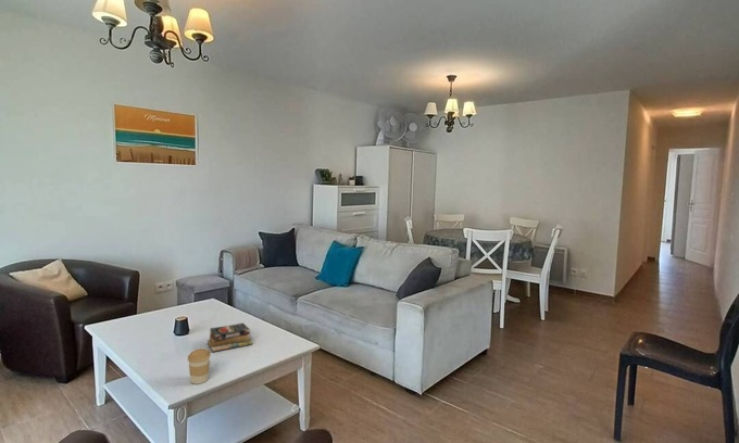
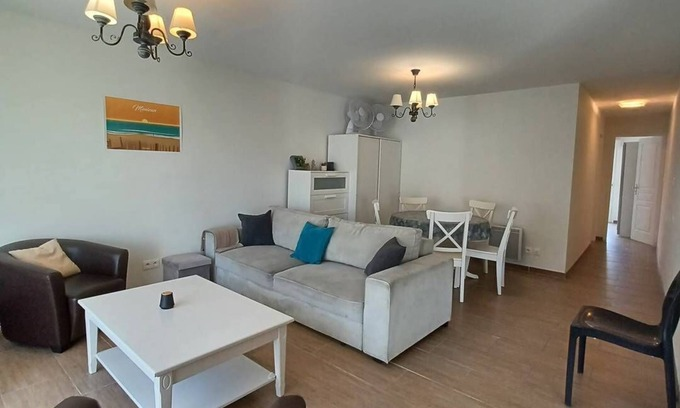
- coffee cup [187,347,212,385]
- books [206,322,253,353]
